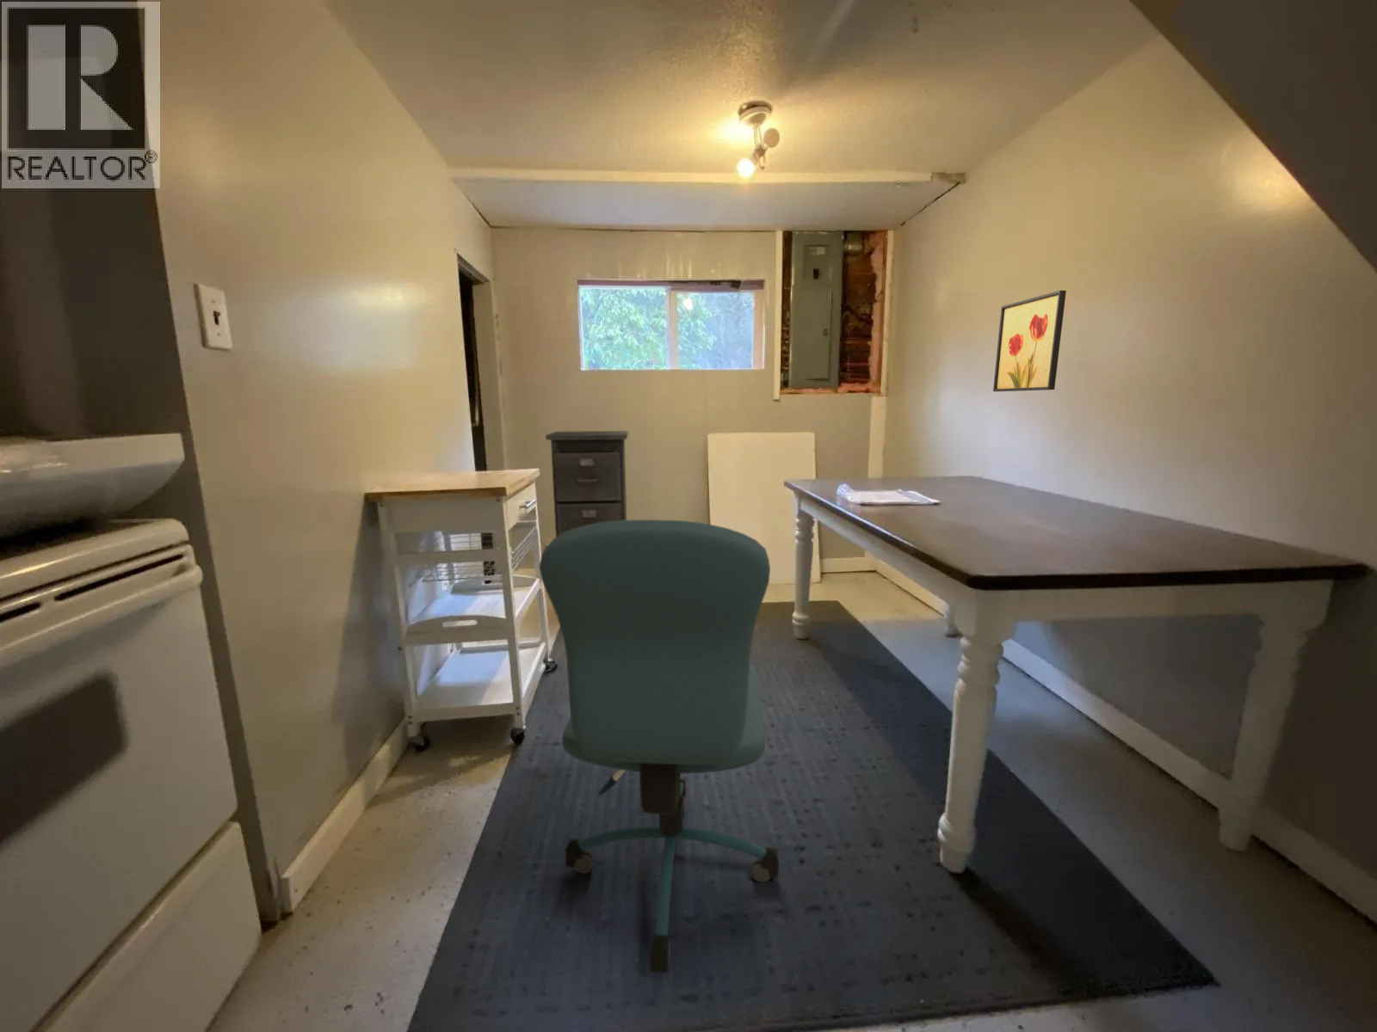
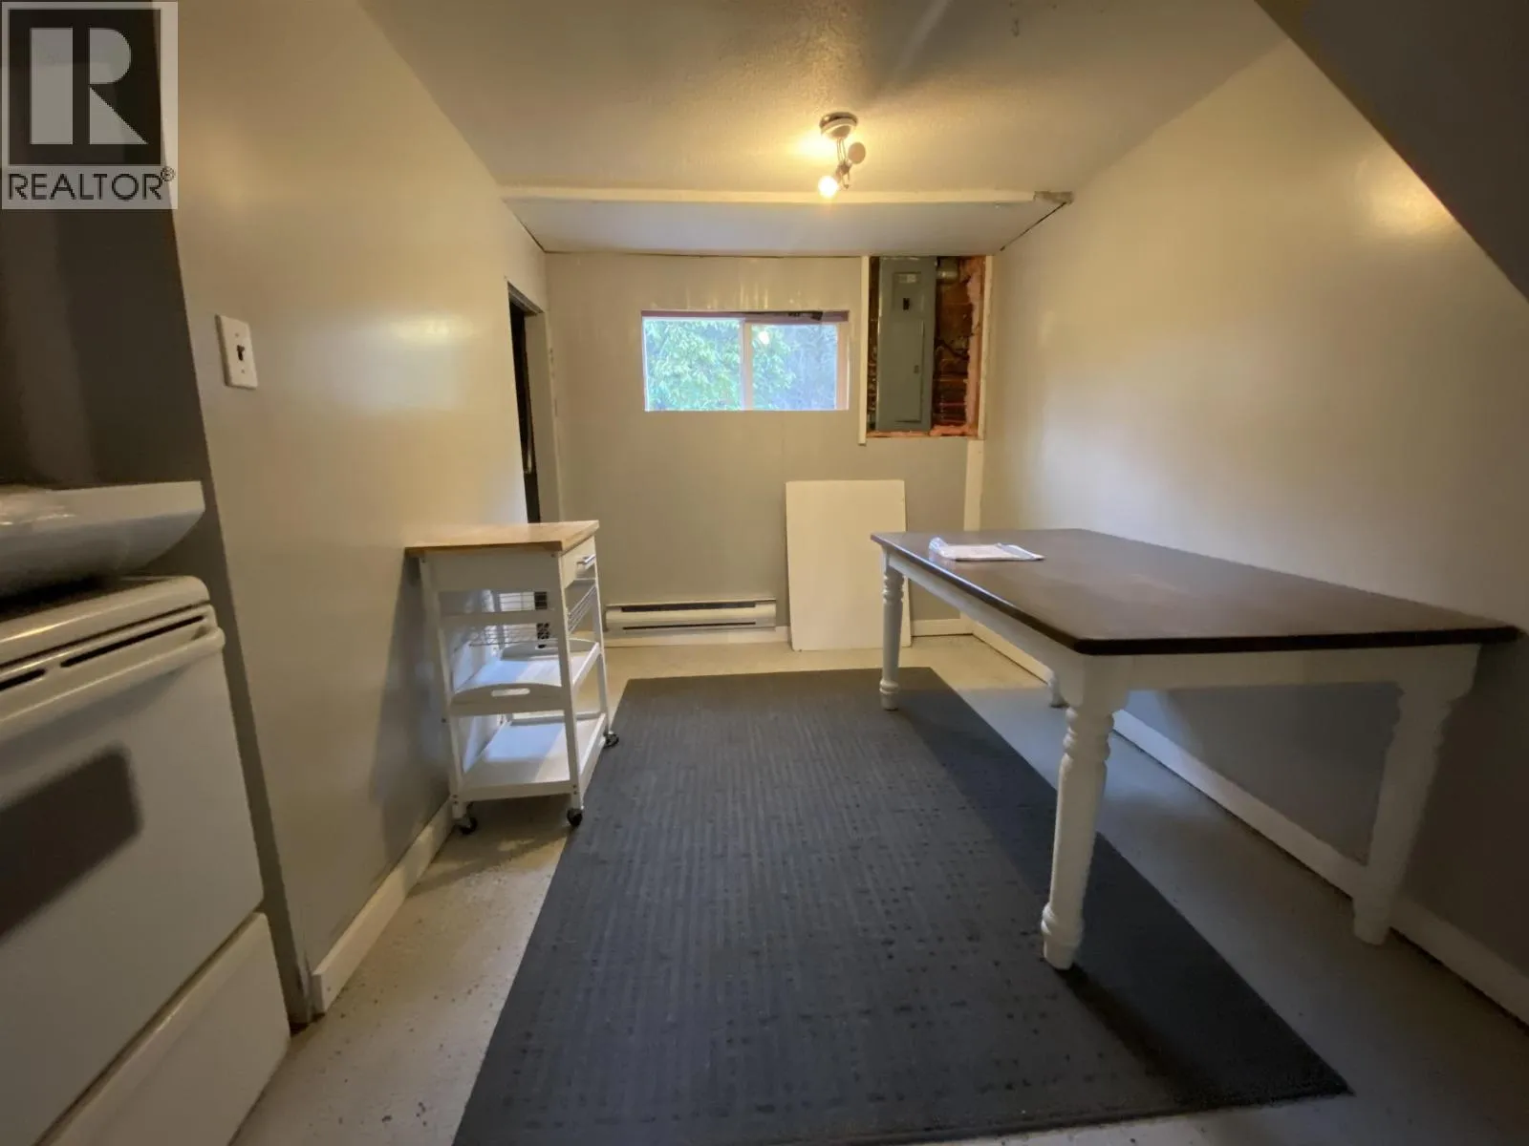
- wall art [992,289,1067,392]
- office chair [538,518,780,975]
- filing cabinet [544,430,629,538]
